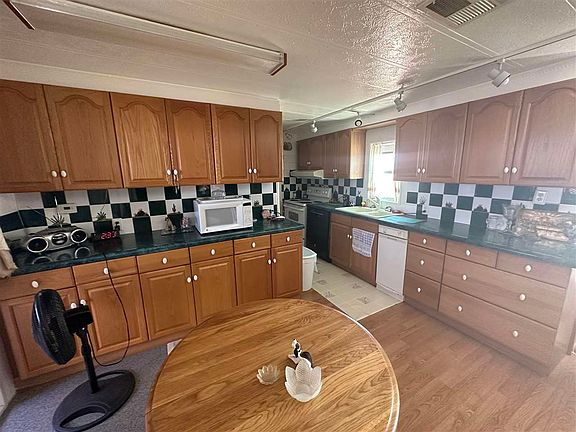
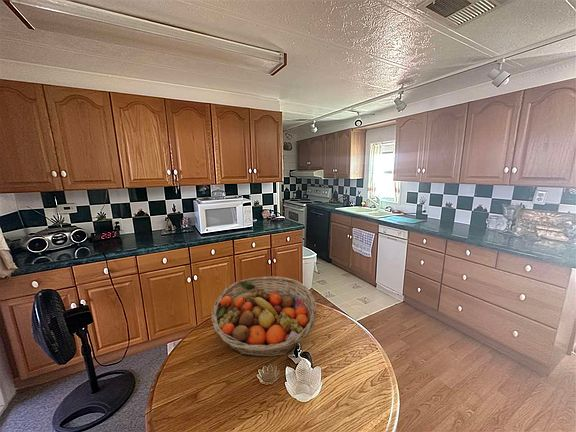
+ fruit basket [210,275,318,358]
